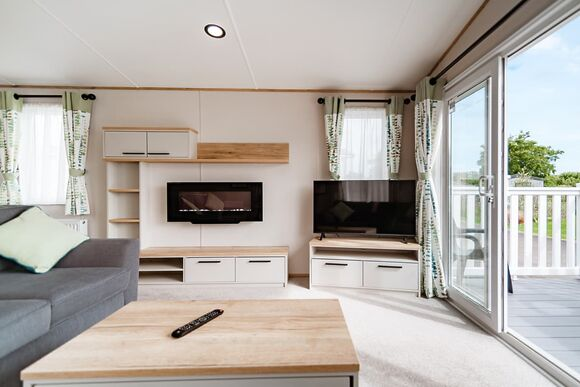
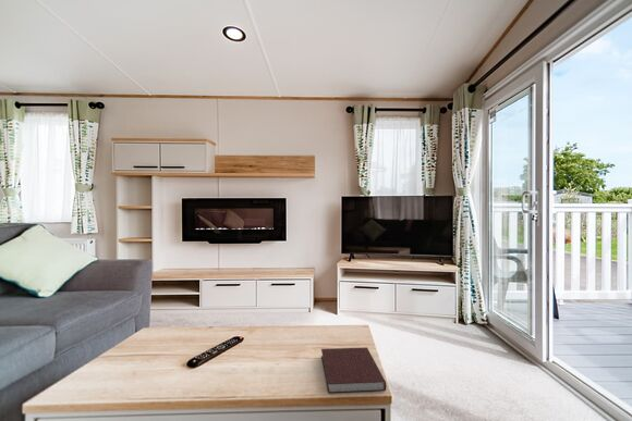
+ notebook [320,346,387,394]
